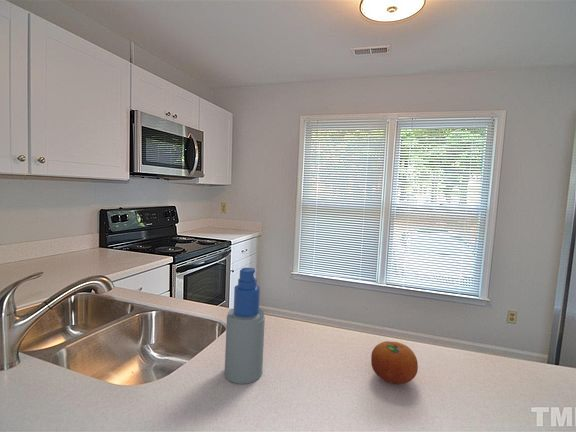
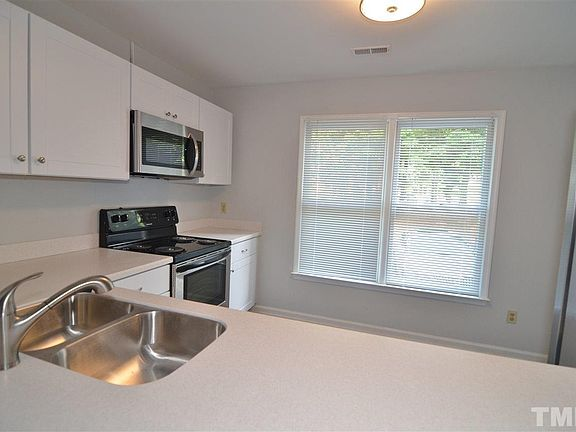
- fruit [370,340,419,385]
- spray bottle [224,267,266,385]
